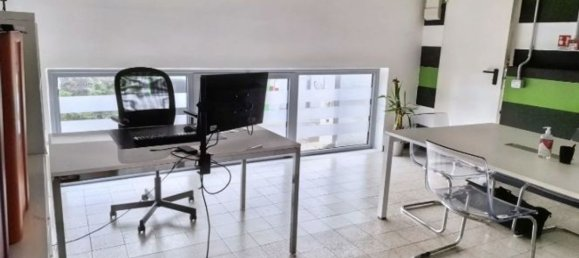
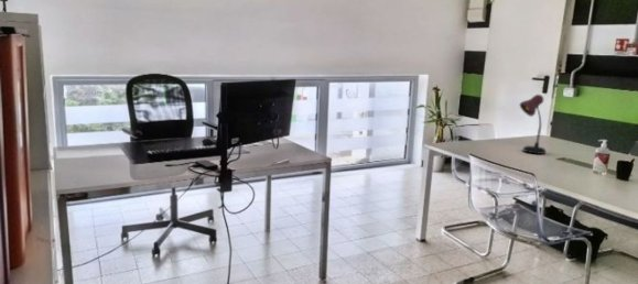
+ desk lamp [519,94,548,155]
